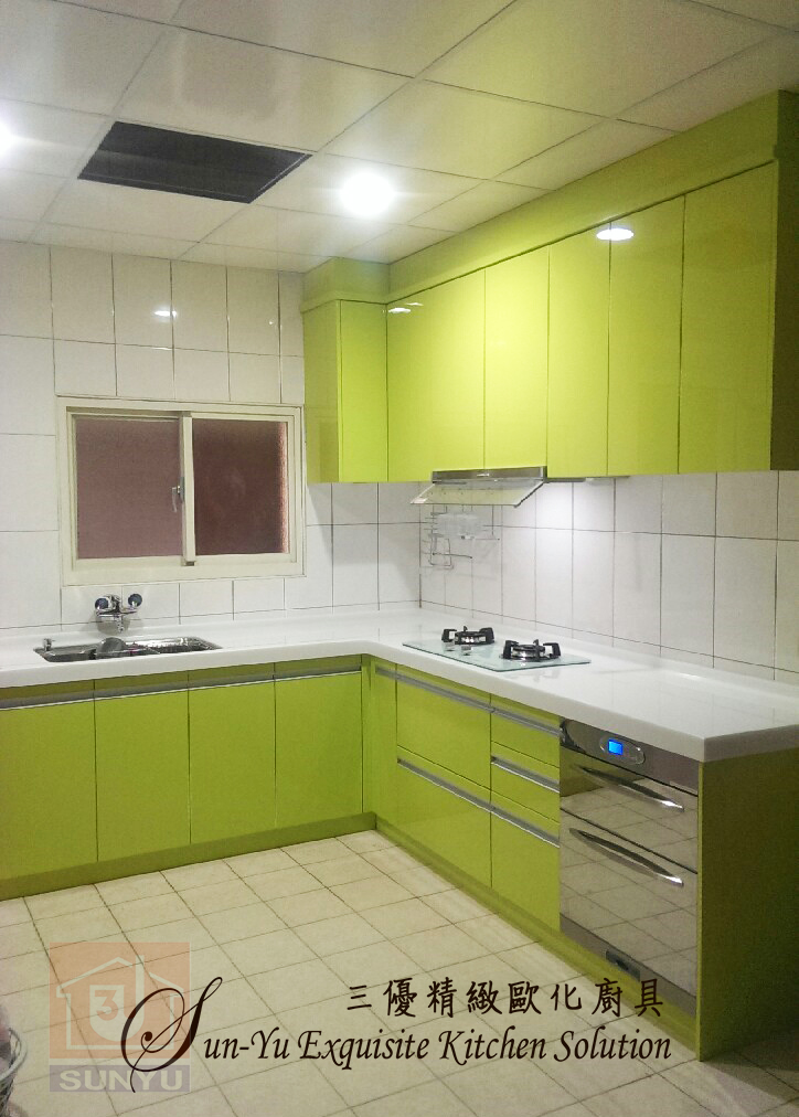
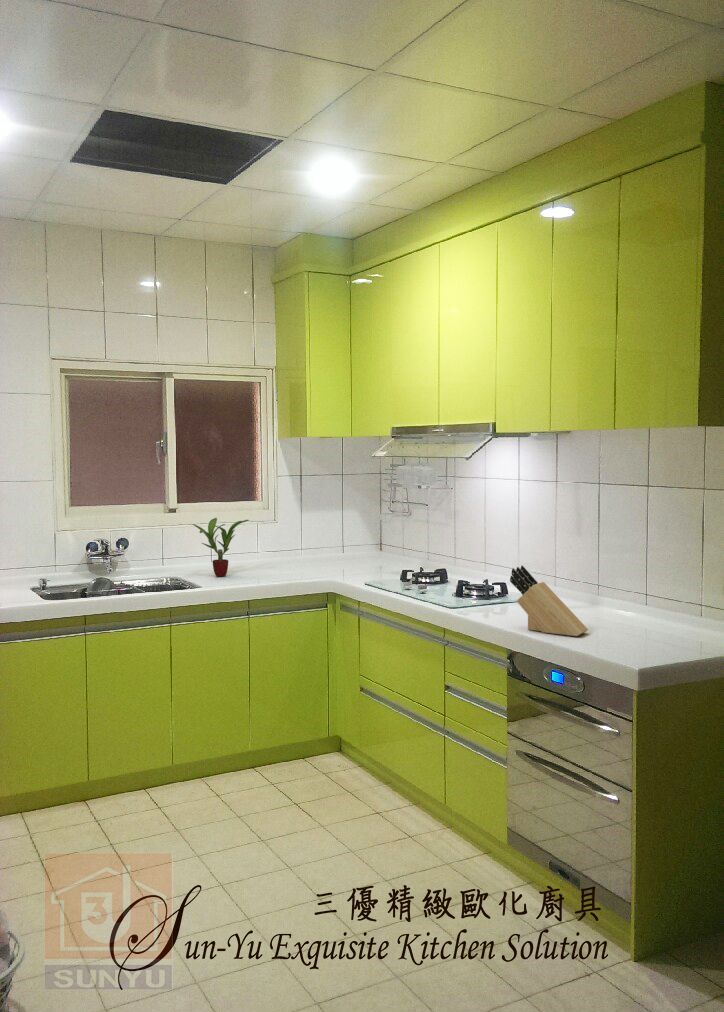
+ potted plant [192,517,250,577]
+ knife block [509,564,589,637]
